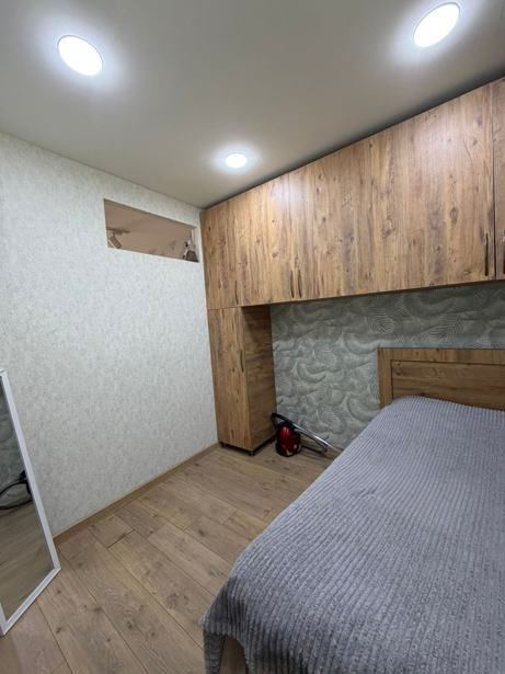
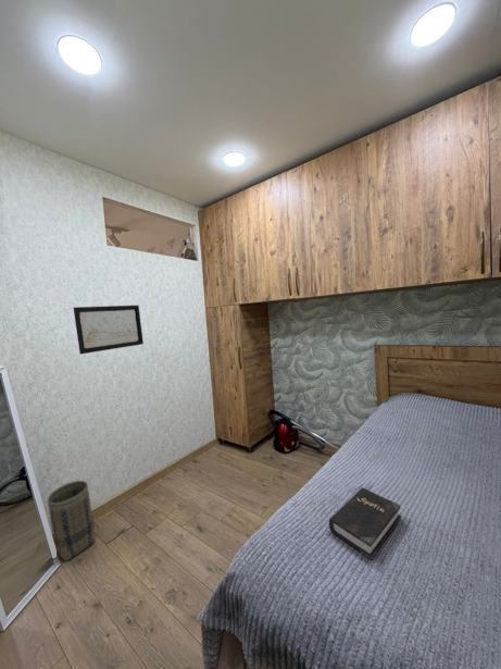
+ hardback book [328,486,402,561]
+ basket [47,480,97,562]
+ wall art [73,305,145,356]
